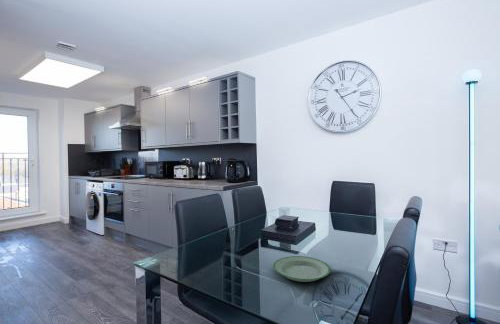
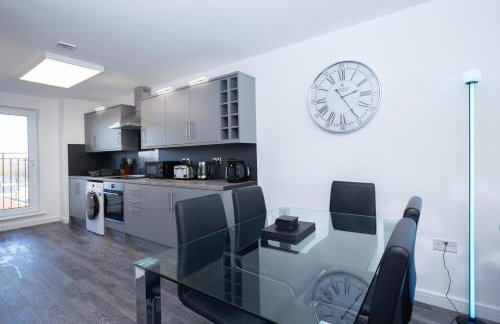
- plate [273,255,332,283]
